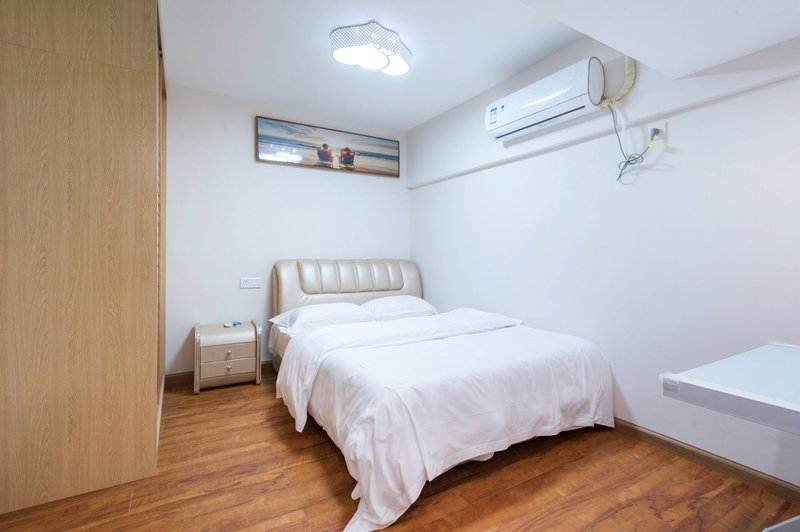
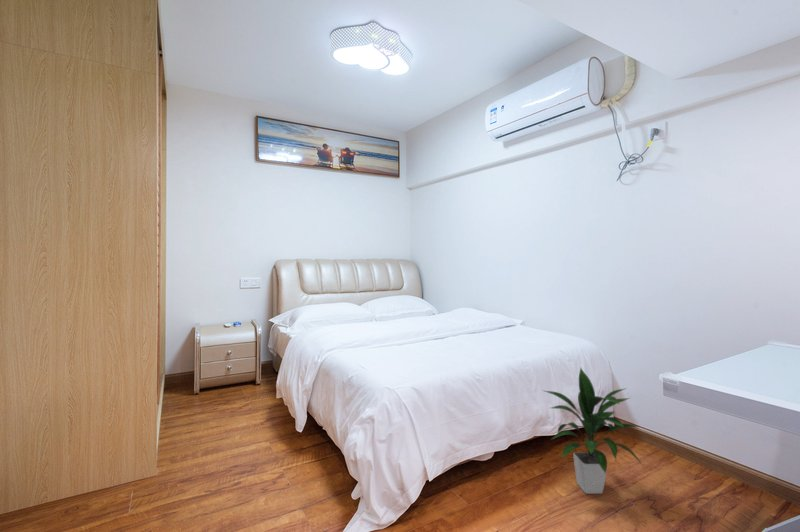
+ indoor plant [541,367,643,495]
